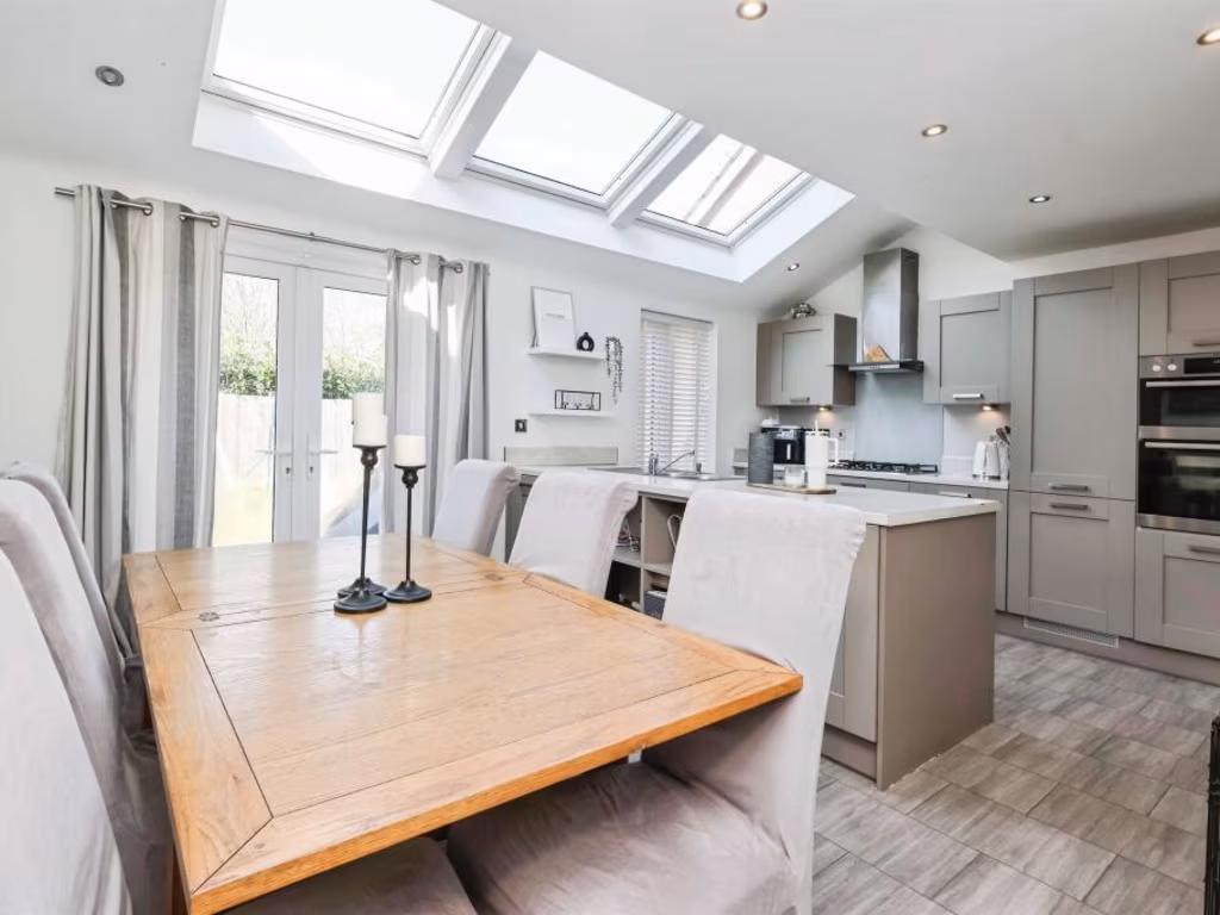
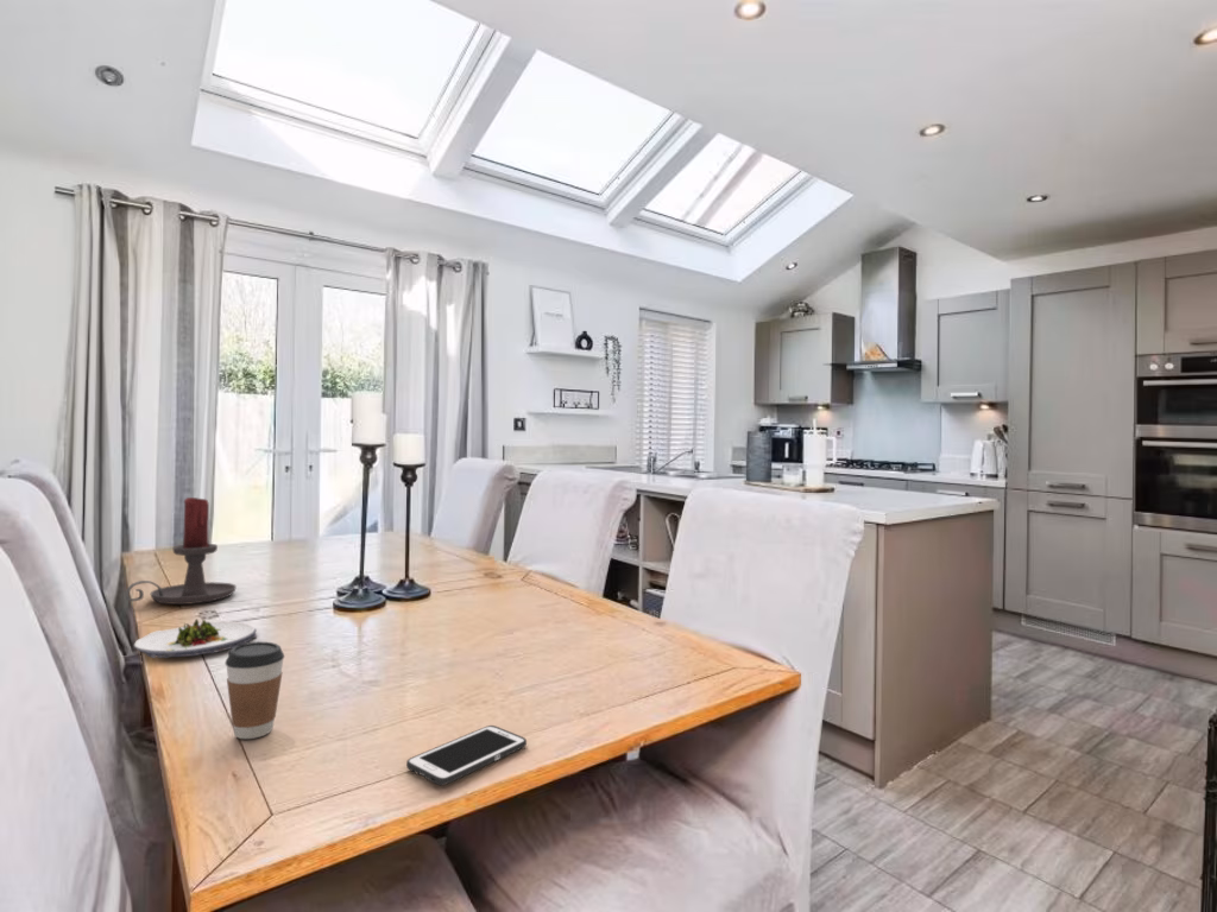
+ cell phone [405,724,528,786]
+ coffee cup [225,640,285,740]
+ salad plate [133,618,258,659]
+ candle holder [124,496,238,606]
